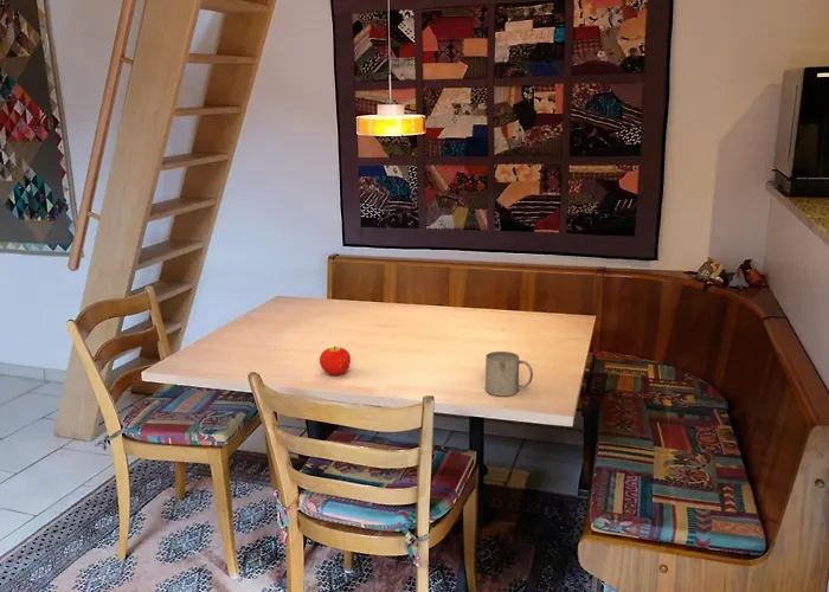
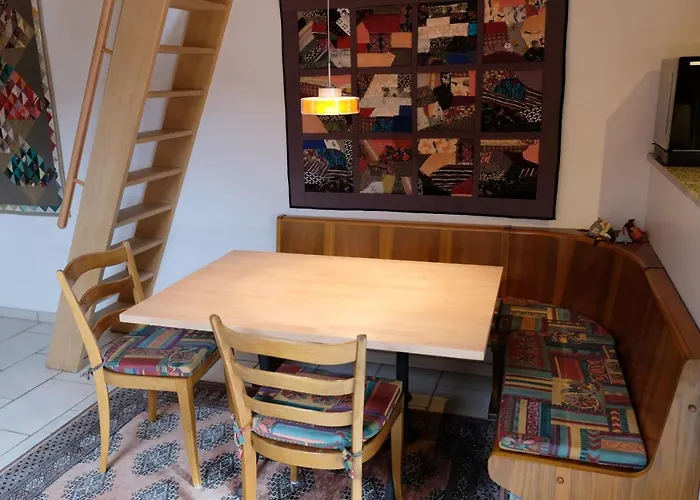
- mug [484,350,534,397]
- fruit [319,345,352,377]
